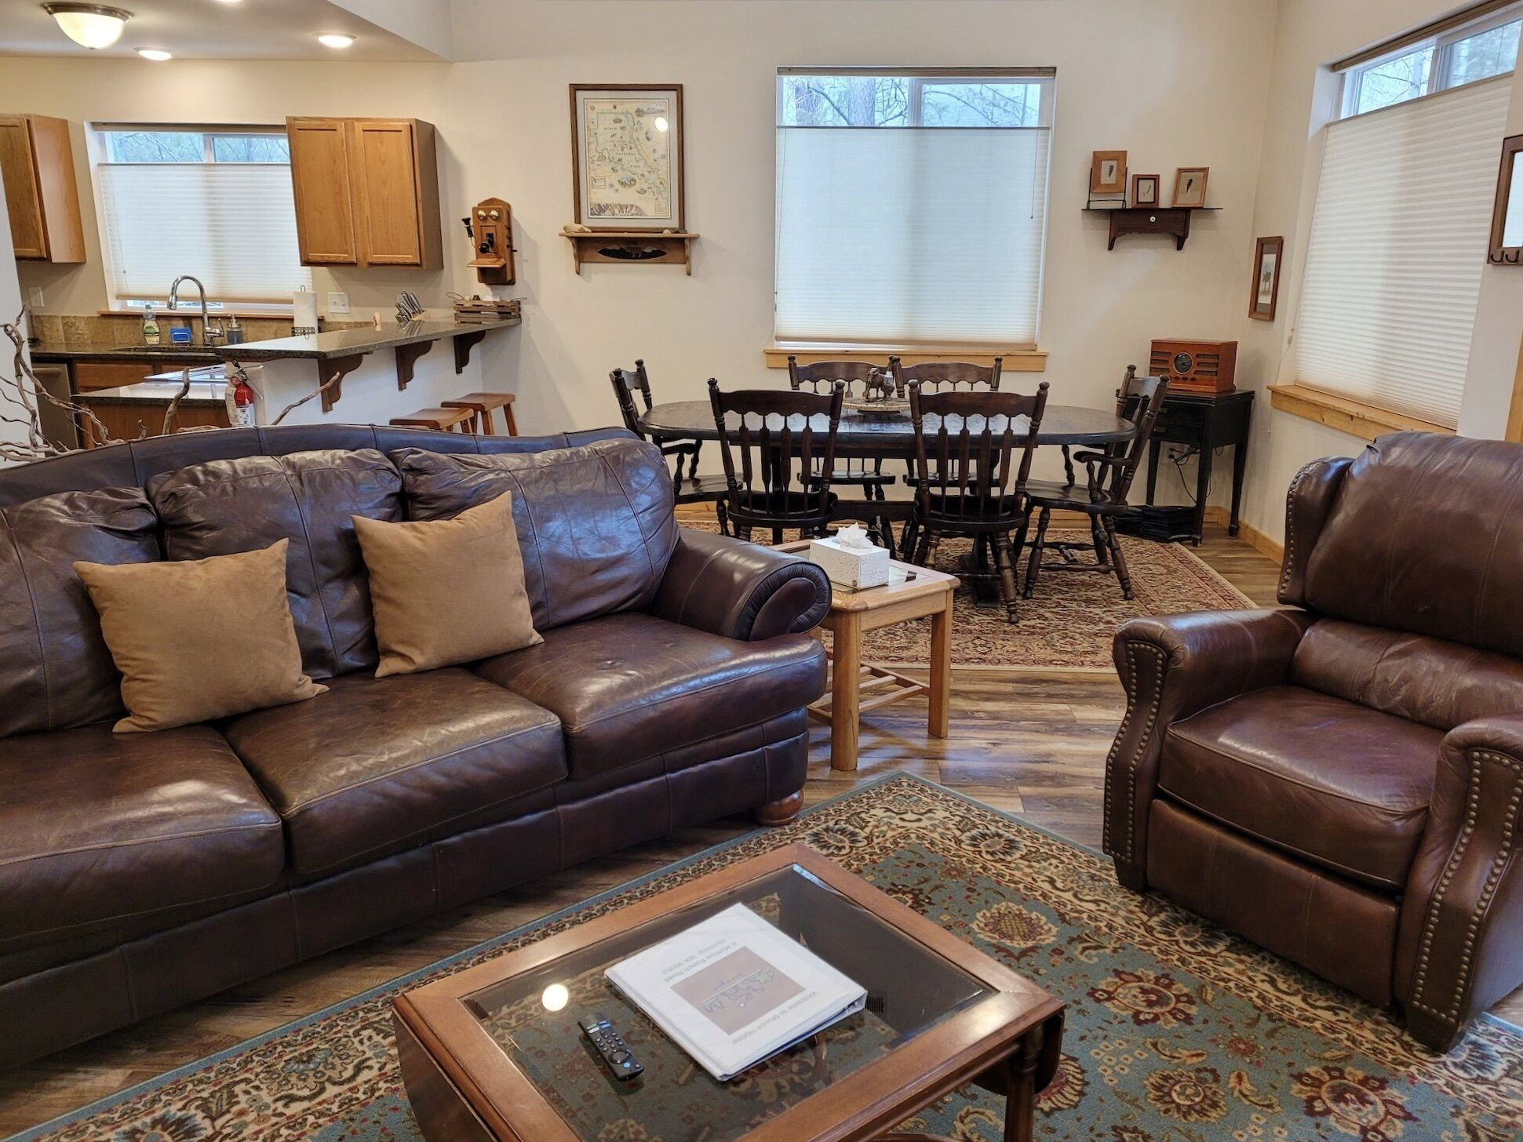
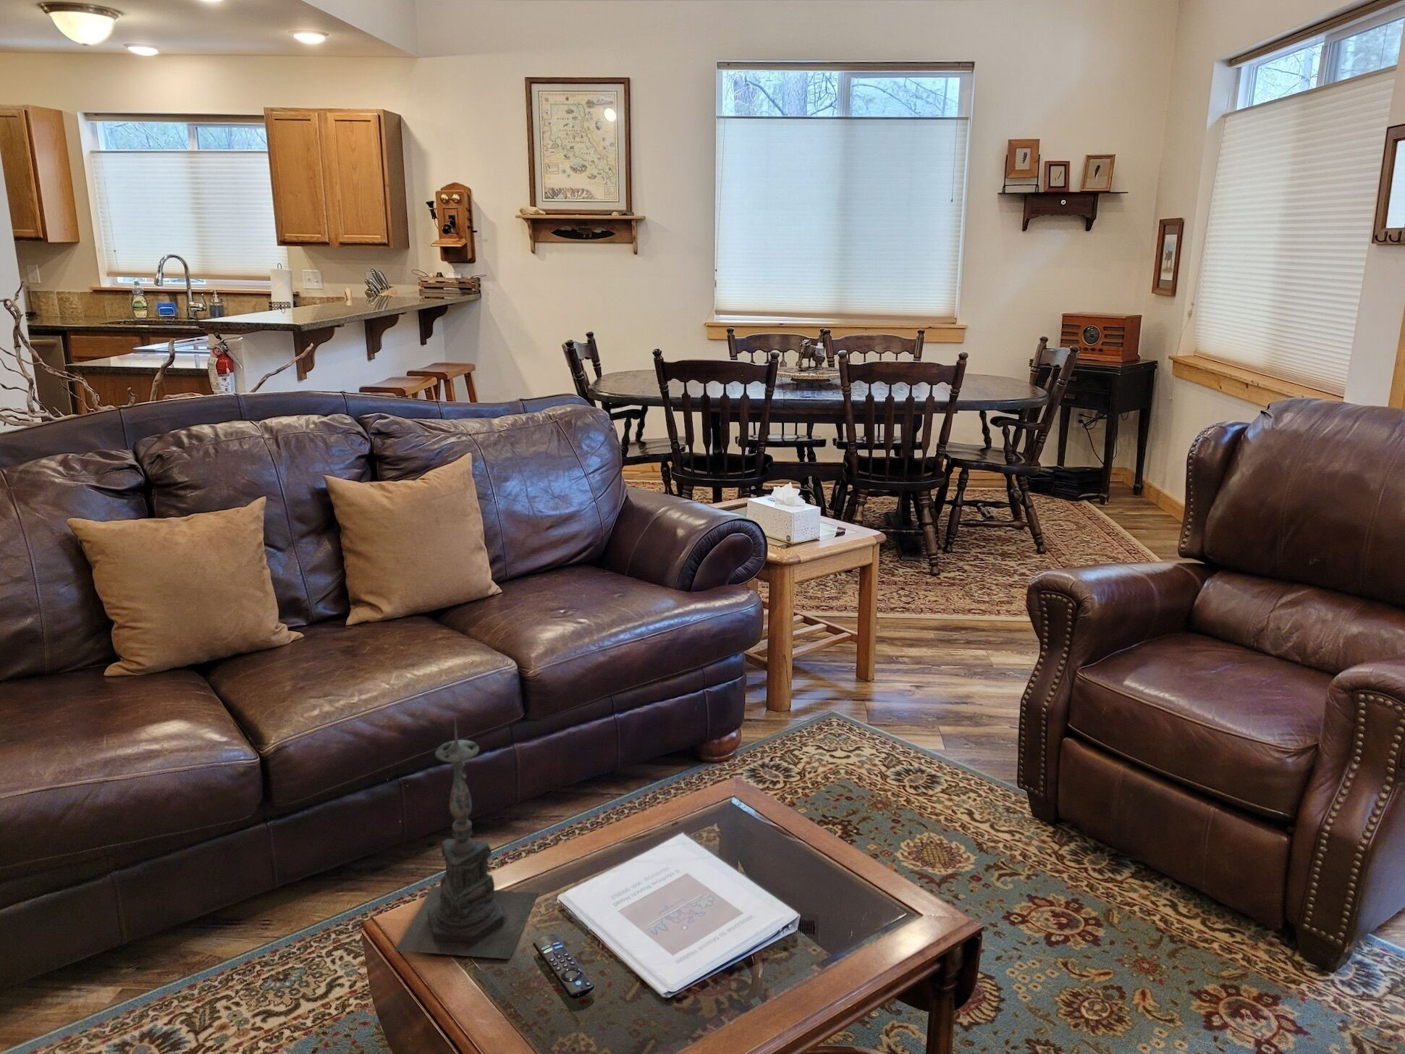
+ candle holder [394,717,538,960]
